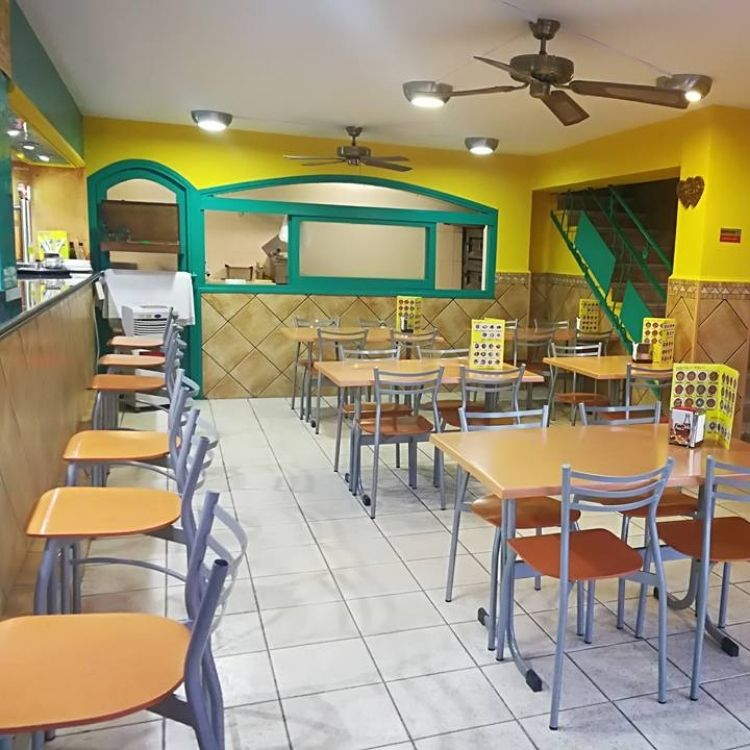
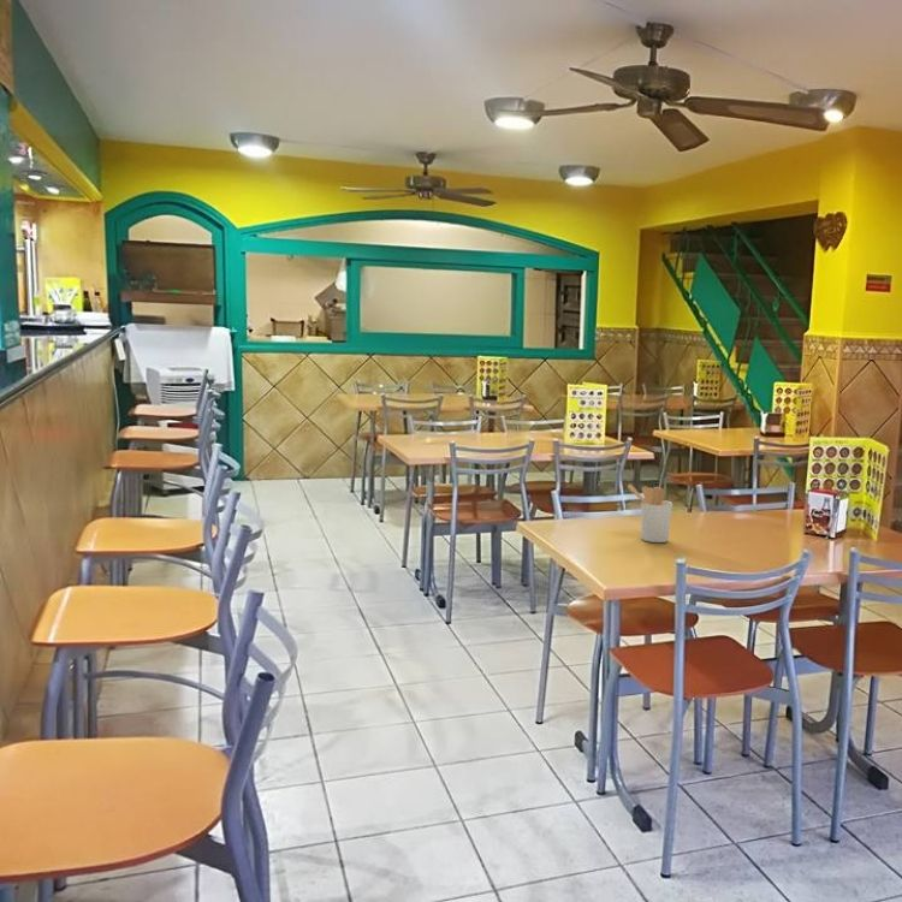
+ utensil holder [627,483,673,544]
